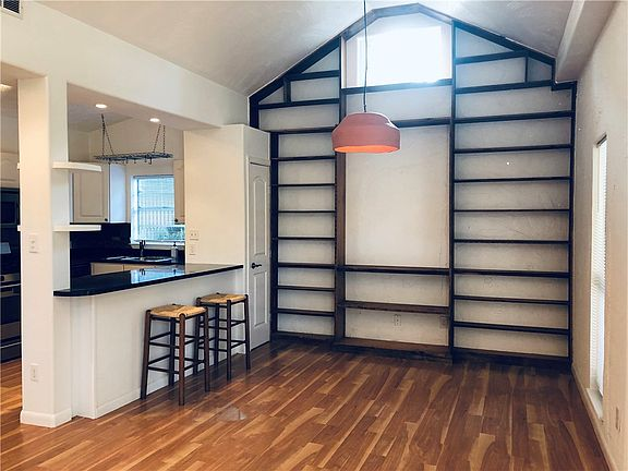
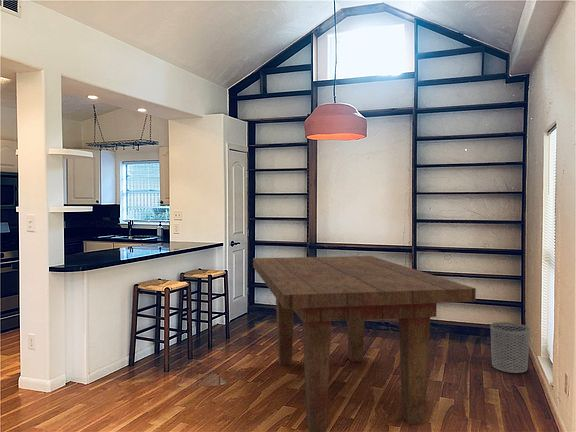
+ waste bin [490,321,531,374]
+ dining table [252,255,477,432]
